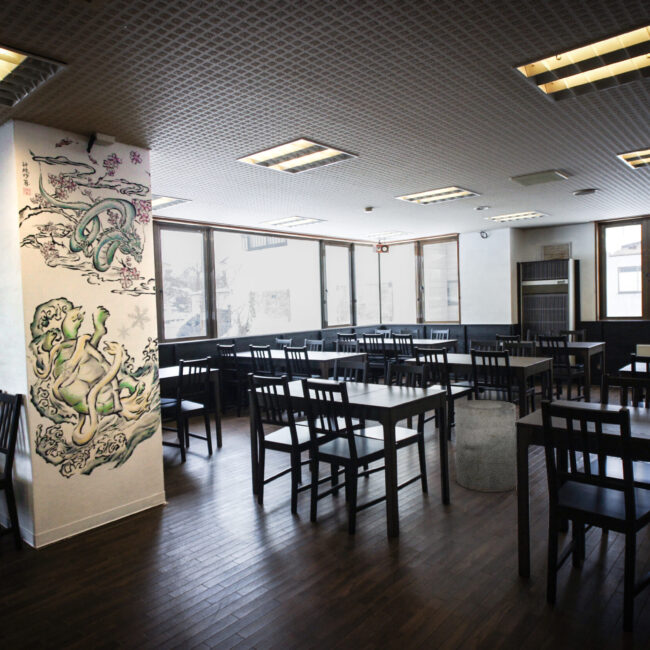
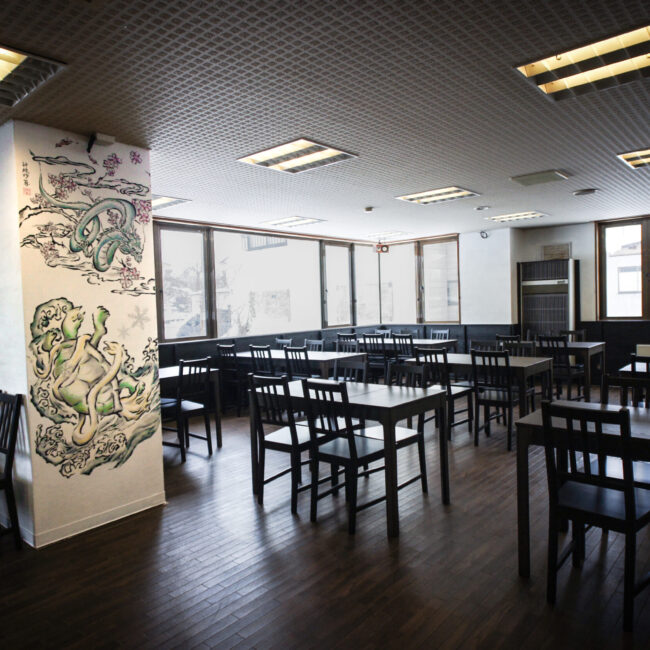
- trash can [454,399,518,493]
